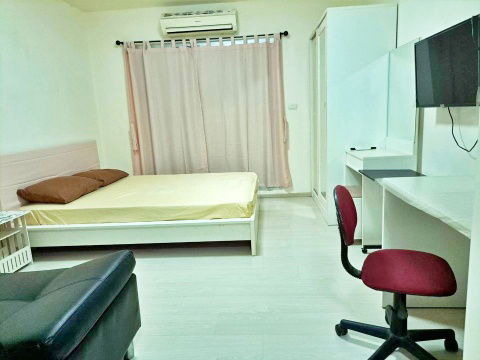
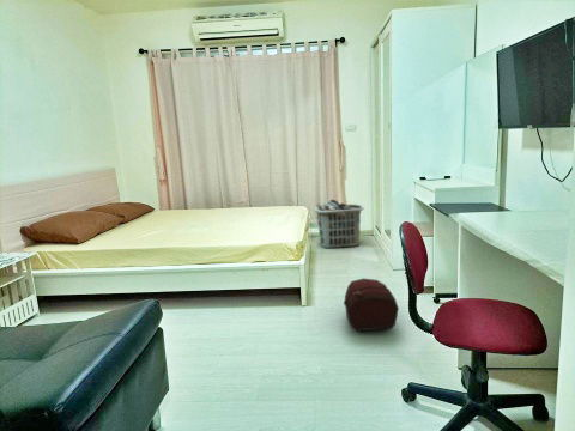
+ clothes hamper [313,199,365,249]
+ backpack [343,278,400,333]
